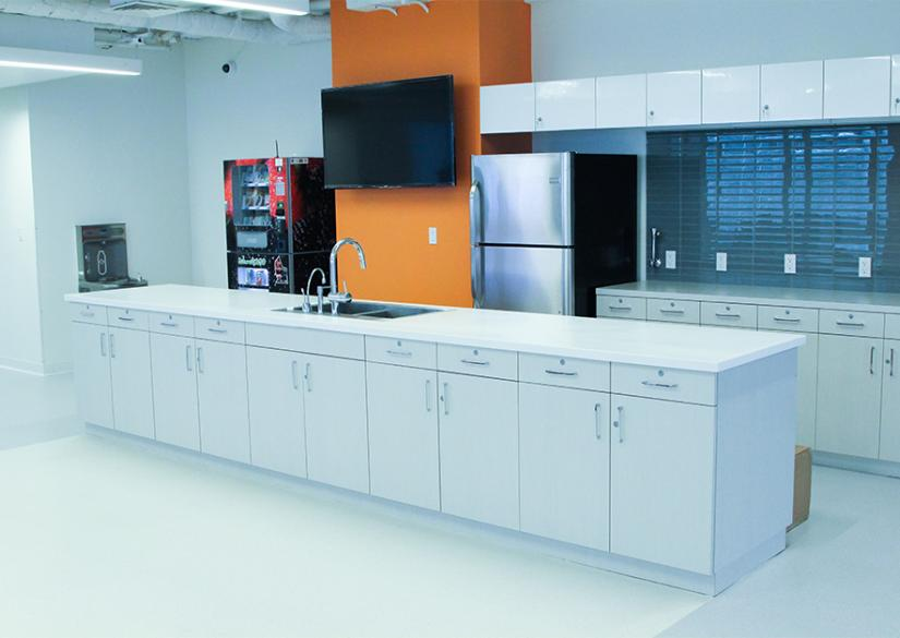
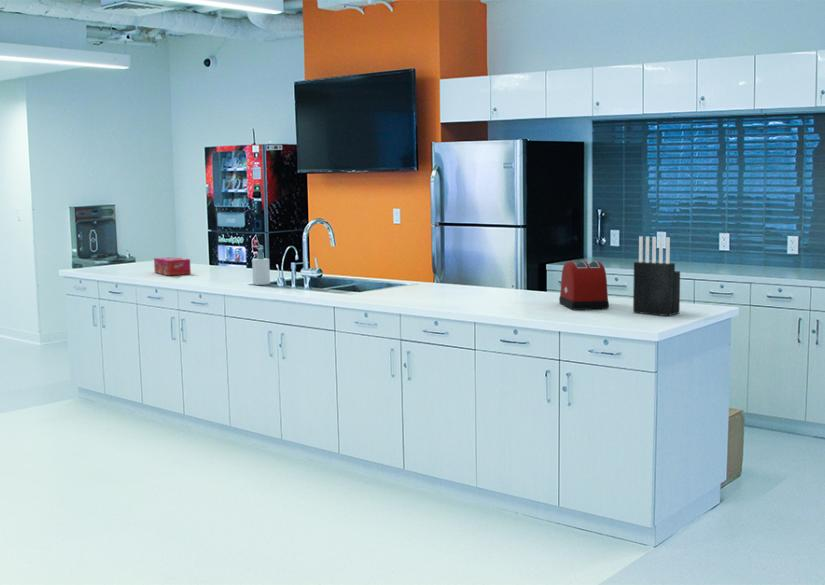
+ knife block [632,235,681,317]
+ toaster [558,260,610,311]
+ tissue box [153,256,192,276]
+ soap bottle [251,247,271,286]
